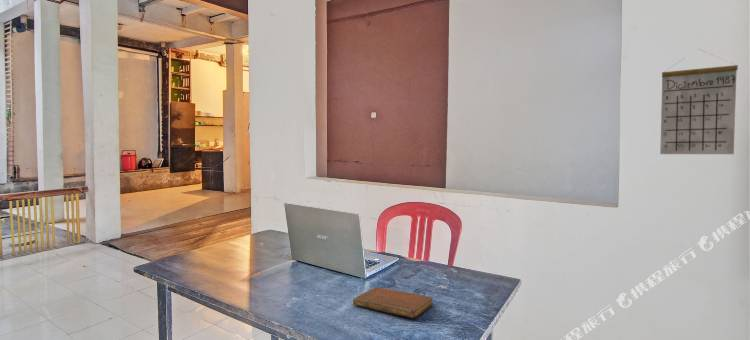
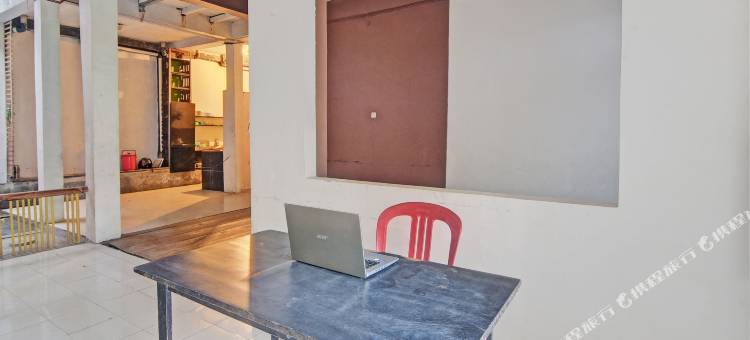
- calendar [659,48,739,155]
- notebook [352,286,434,319]
